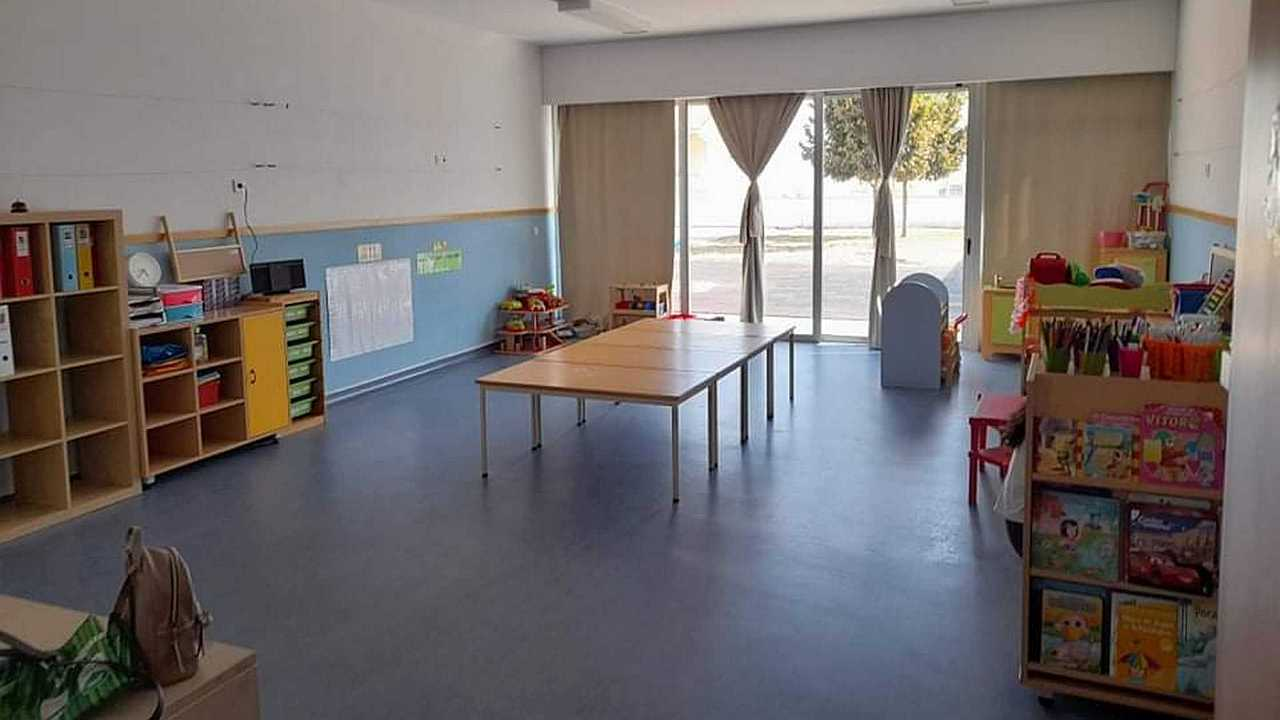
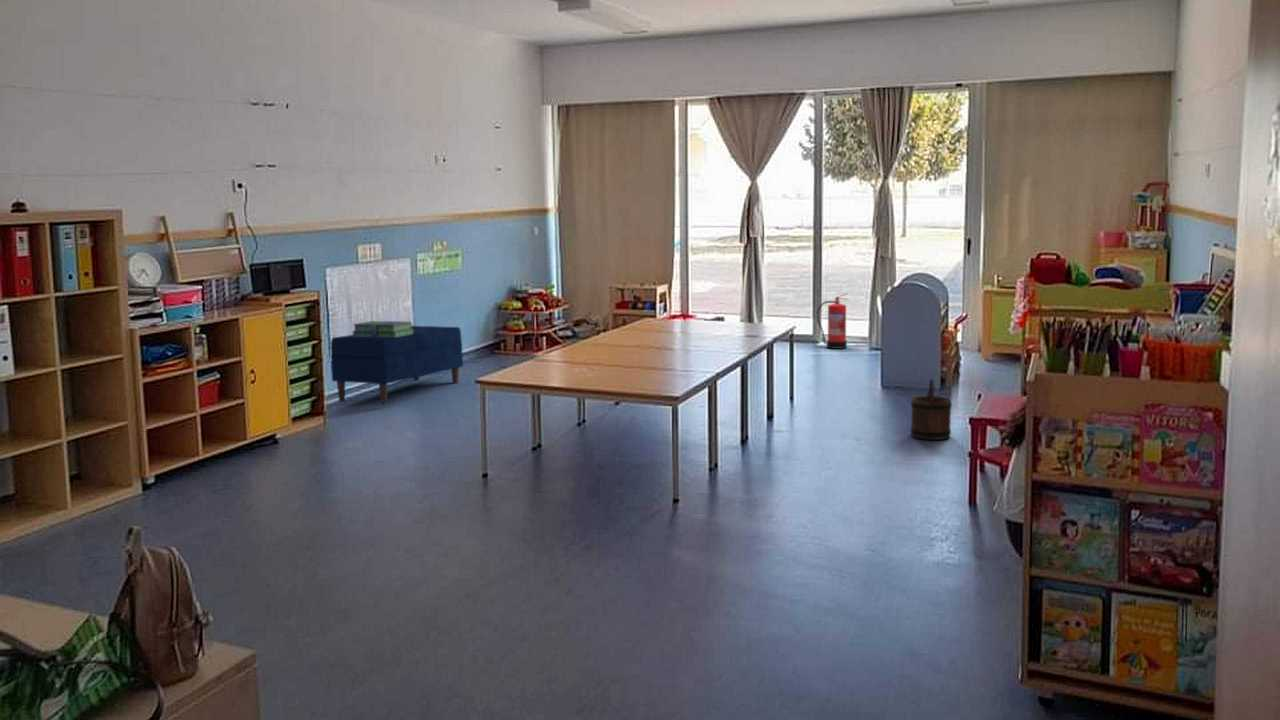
+ bucket [910,378,952,441]
+ stack of books [351,320,414,338]
+ fire extinguisher [816,292,849,350]
+ bench [330,325,464,405]
